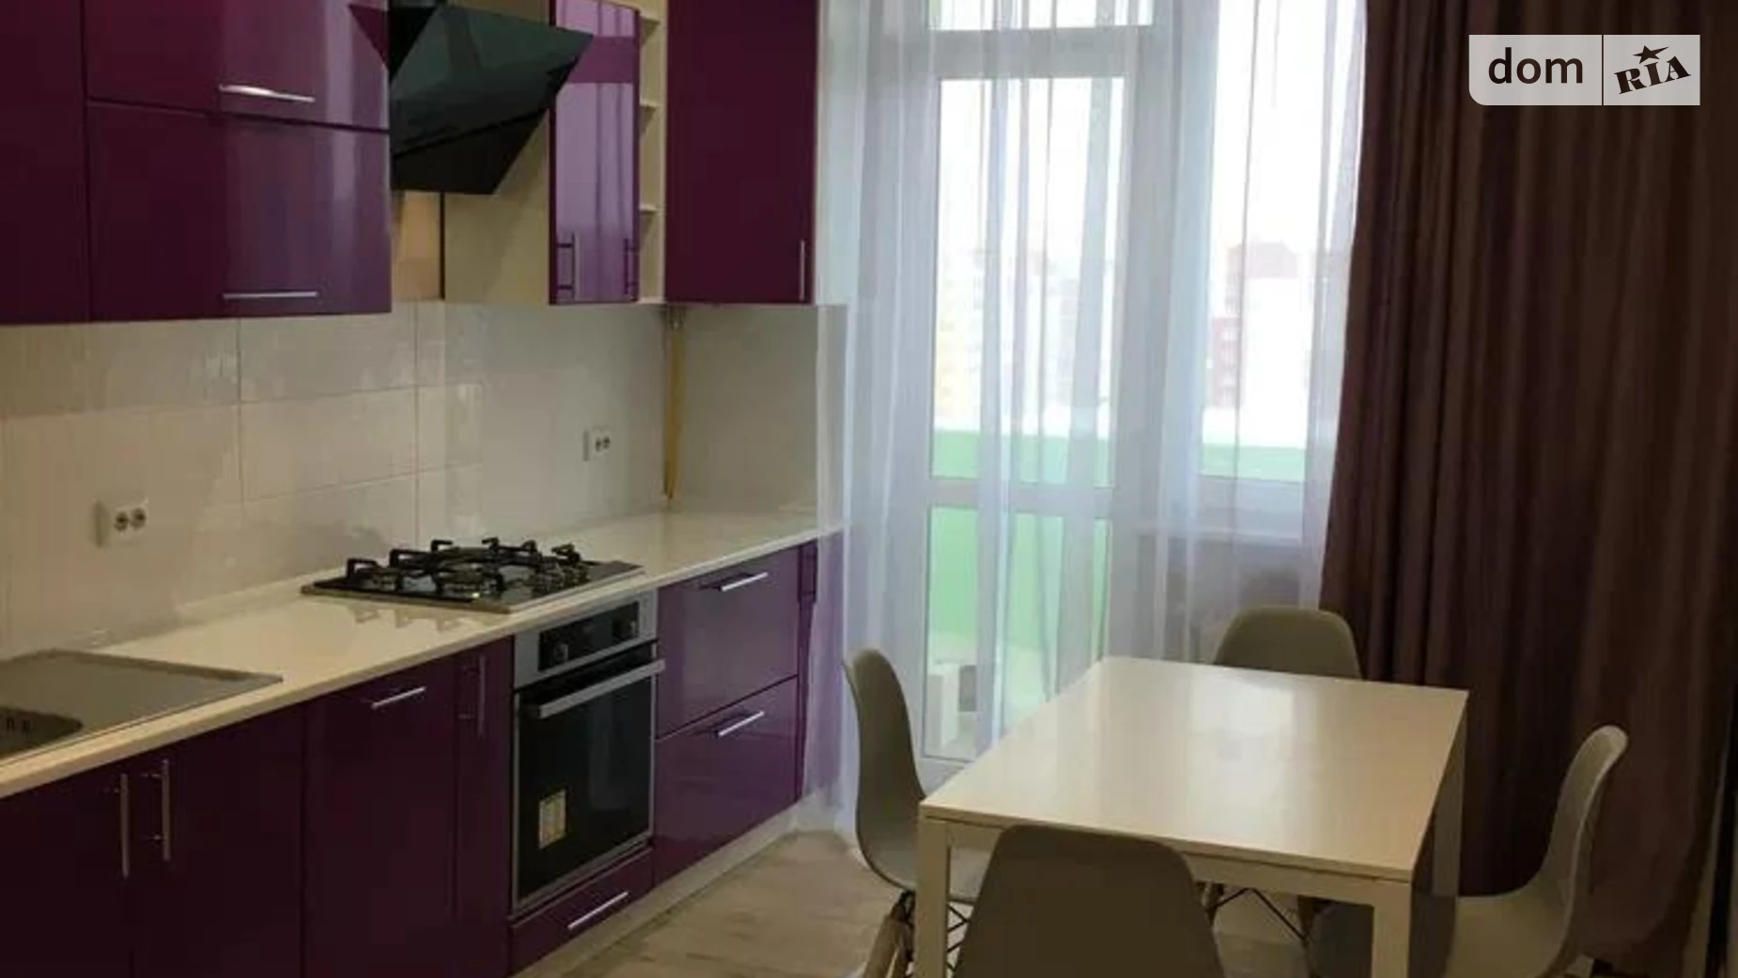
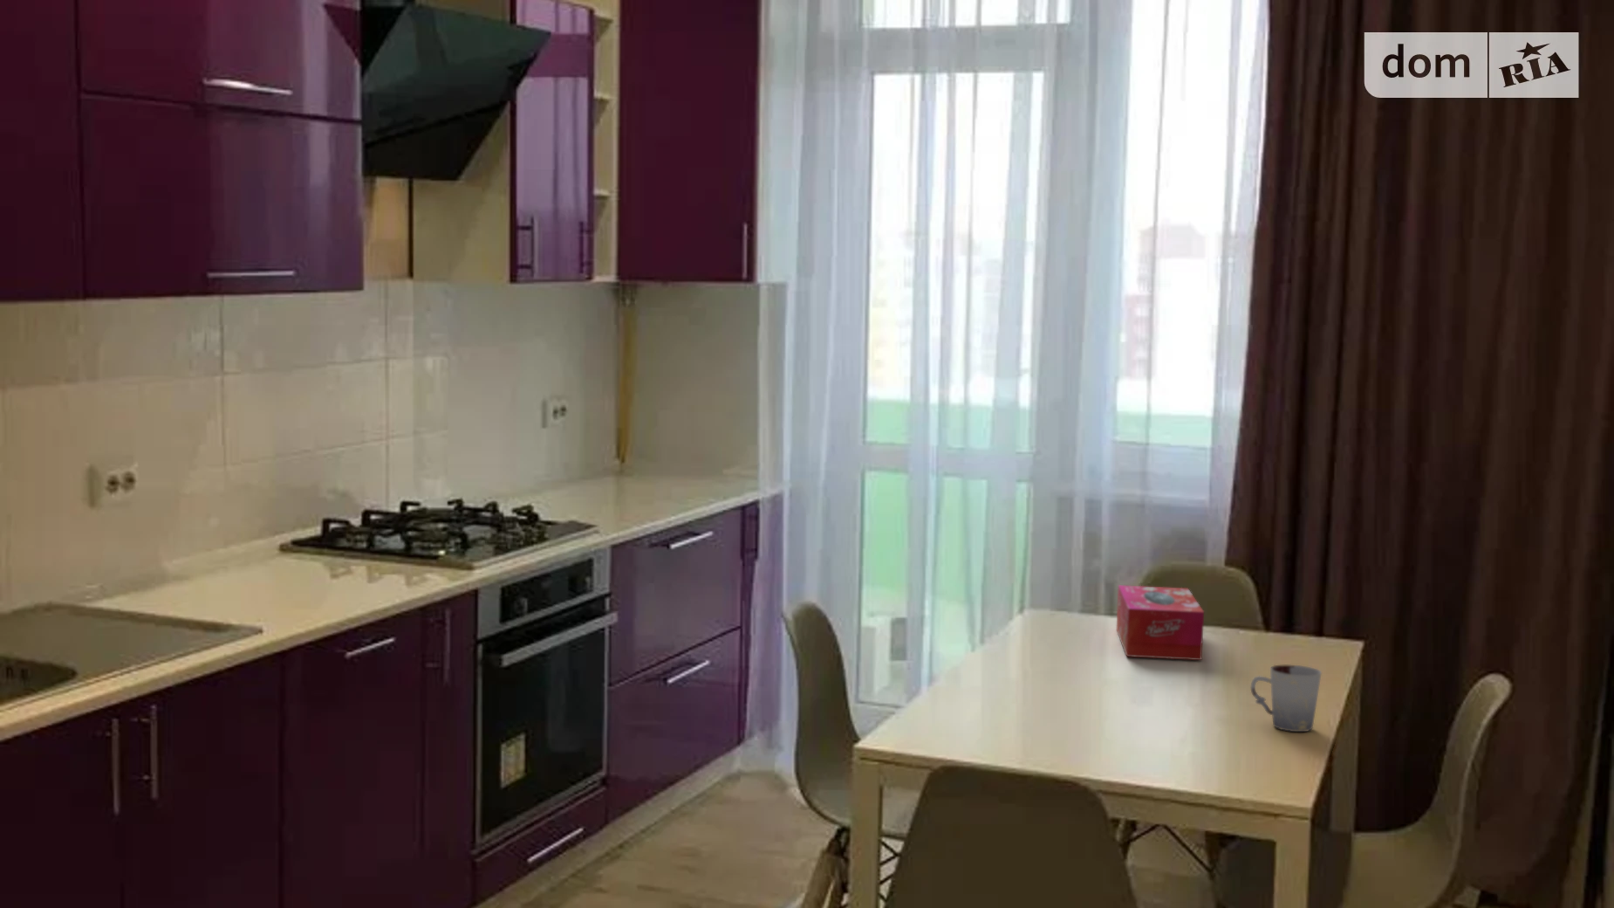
+ cup [1250,664,1322,733]
+ tissue box [1116,584,1205,661]
